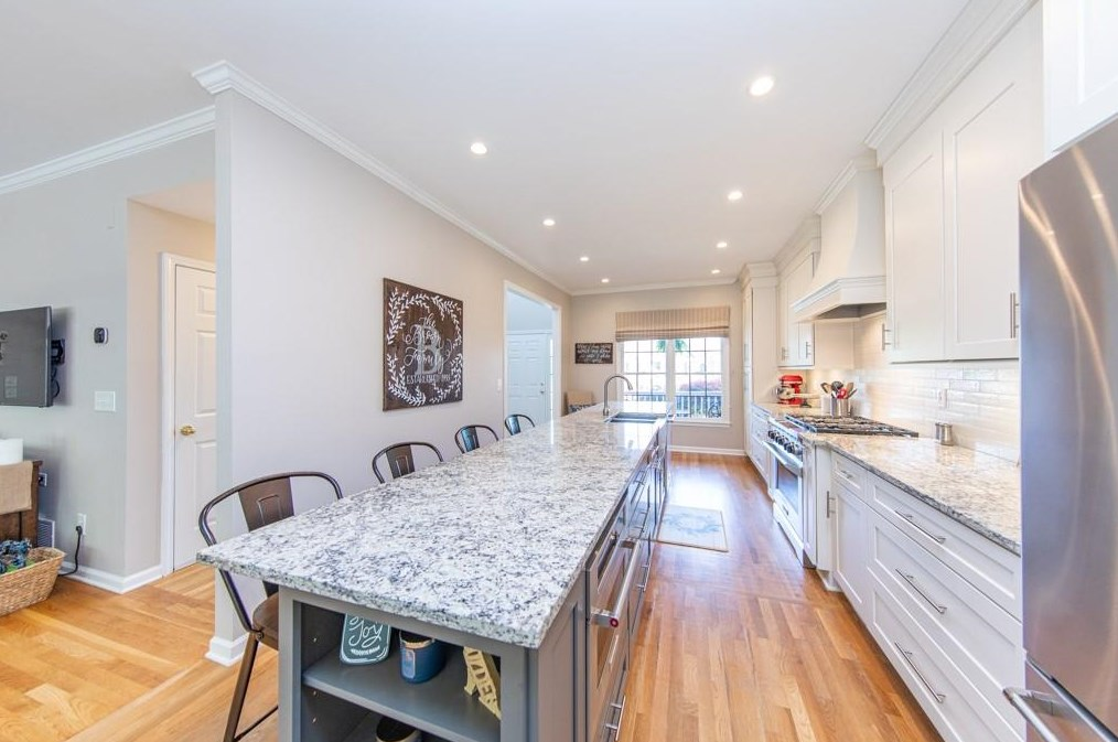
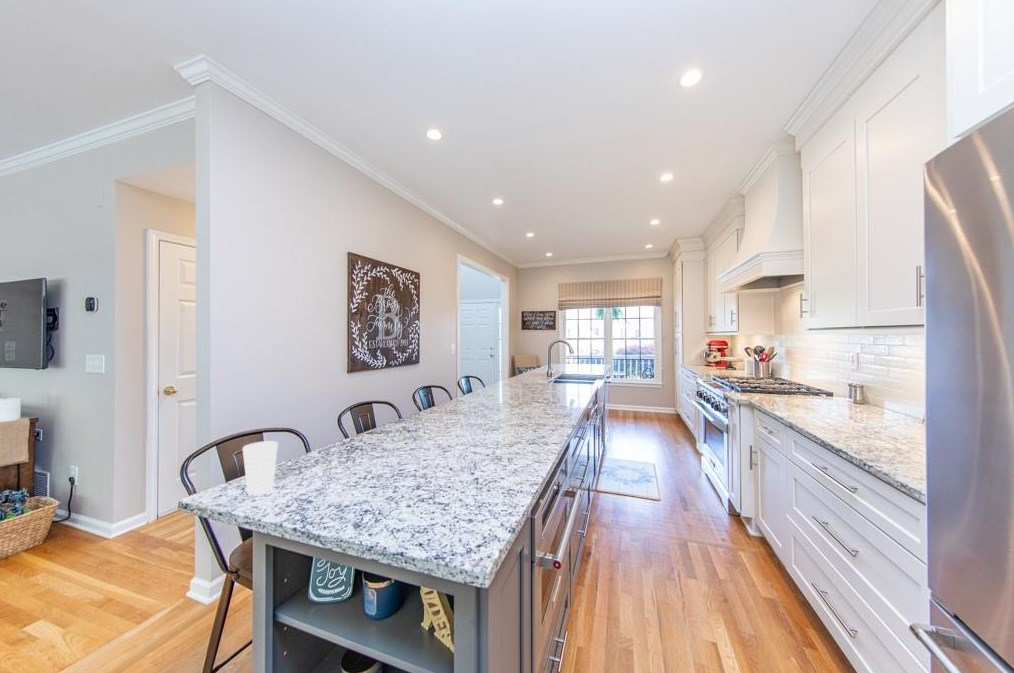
+ cup [242,440,279,496]
